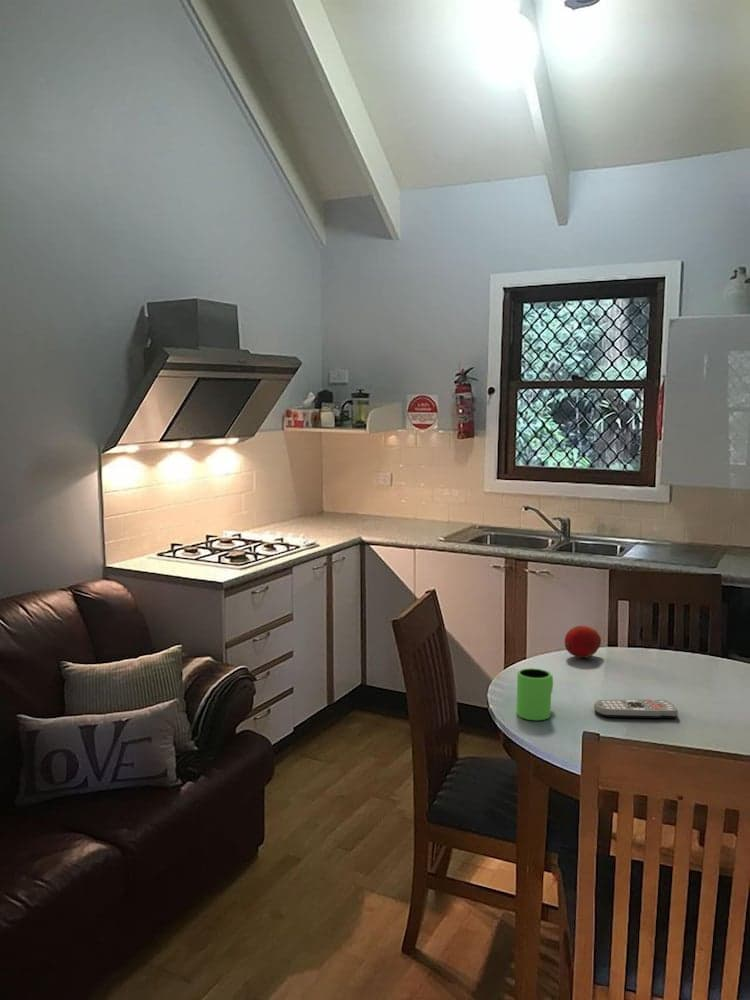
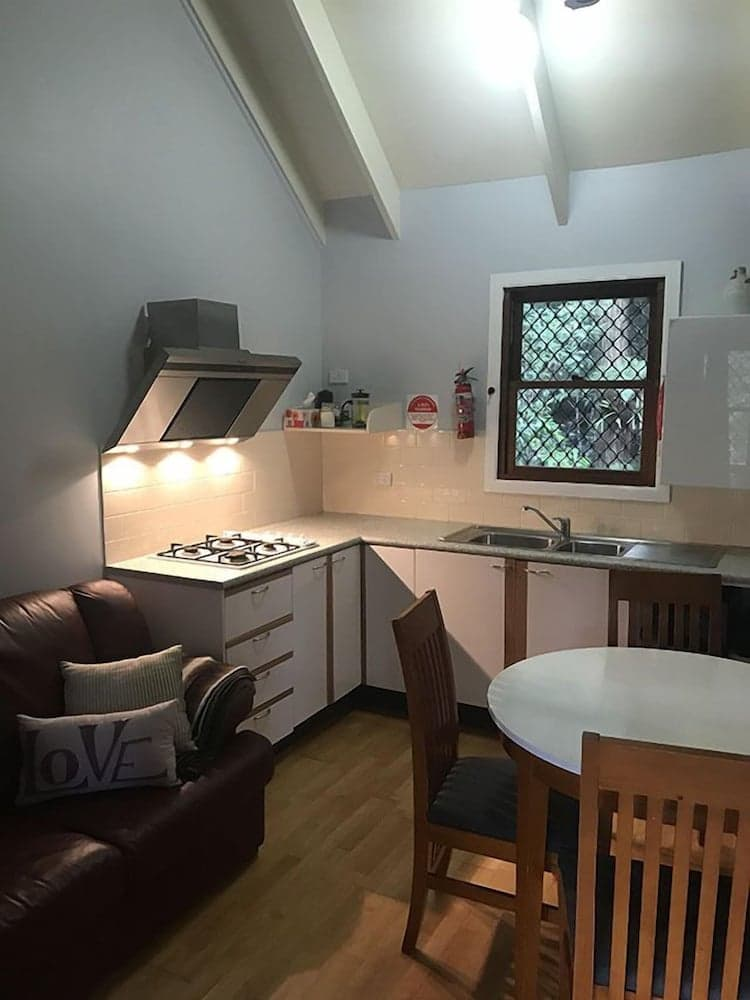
- remote control [593,698,679,719]
- fruit [564,625,602,659]
- mug [515,667,554,721]
